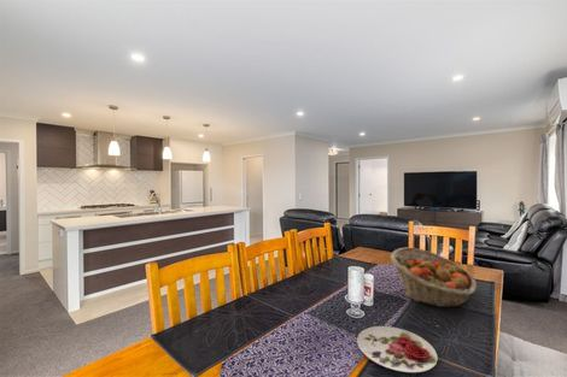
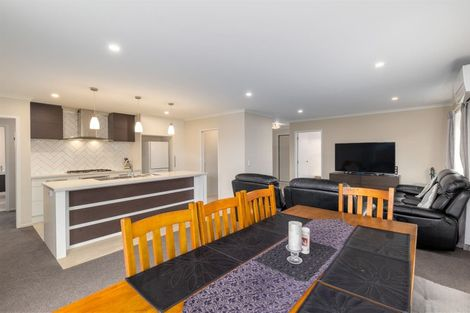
- plate [356,325,439,373]
- fruit basket [390,246,478,308]
